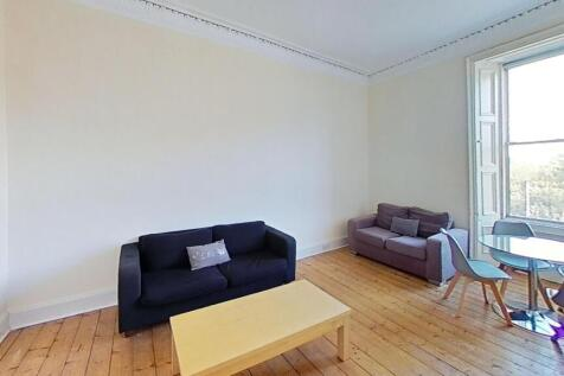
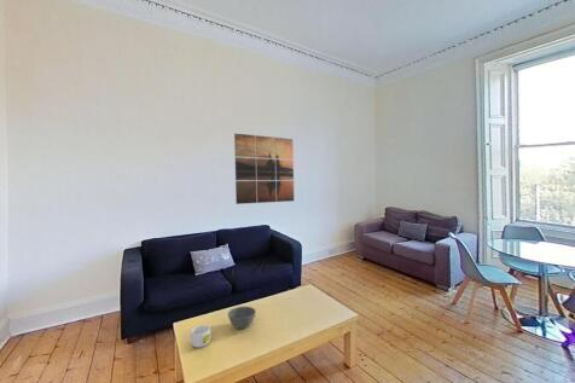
+ bowl [227,306,257,330]
+ mug [190,324,213,349]
+ wall art [233,132,295,205]
